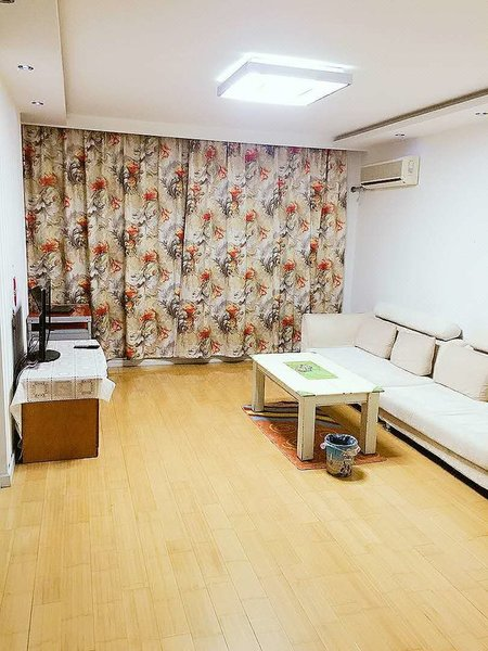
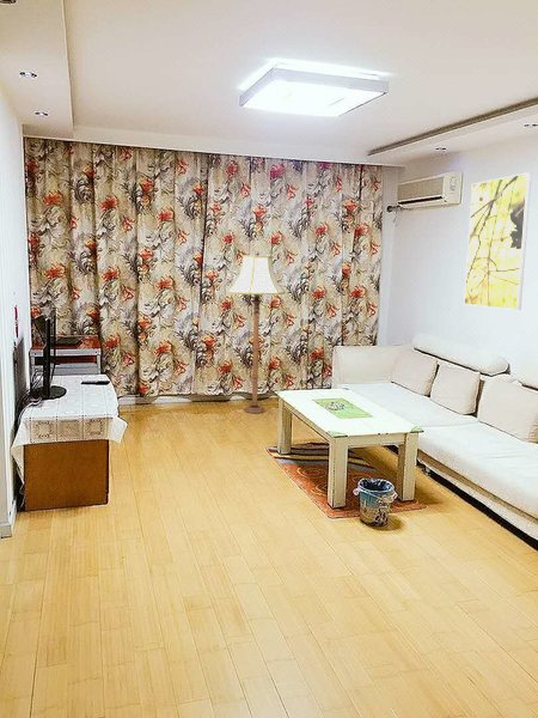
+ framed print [463,171,532,311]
+ floor lamp [226,250,286,414]
